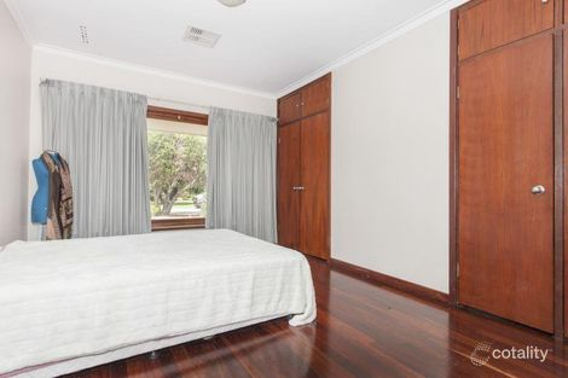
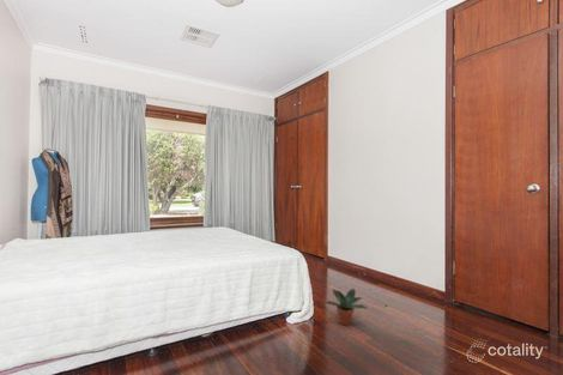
+ potted plant [323,288,369,326]
